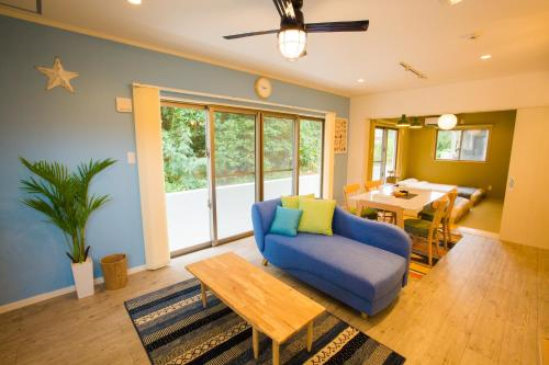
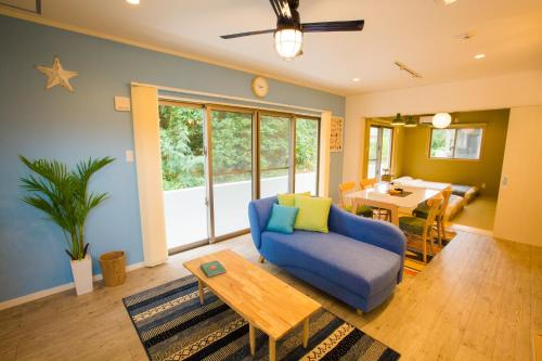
+ book [199,259,228,279]
